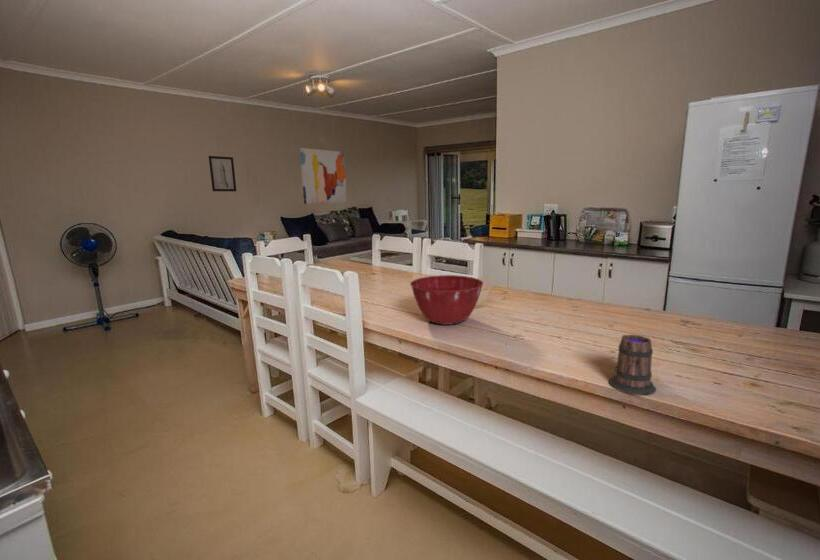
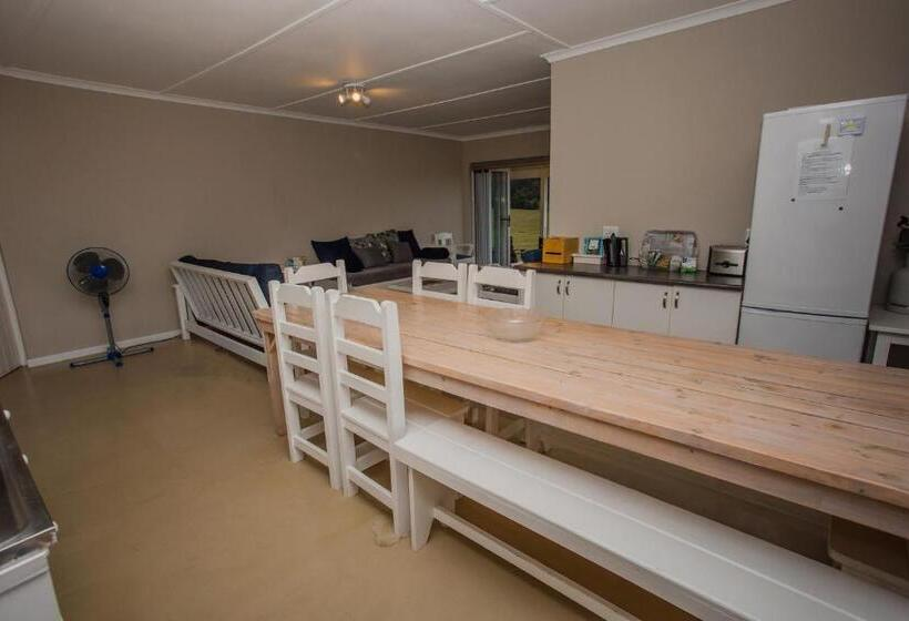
- mixing bowl [409,274,484,326]
- wall art [299,147,348,205]
- mug [608,334,657,396]
- wall art [208,155,237,192]
